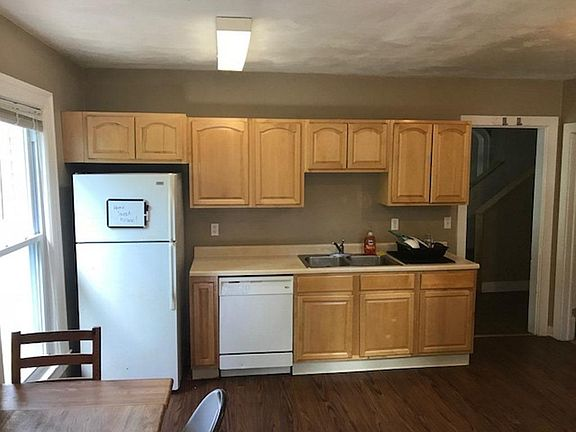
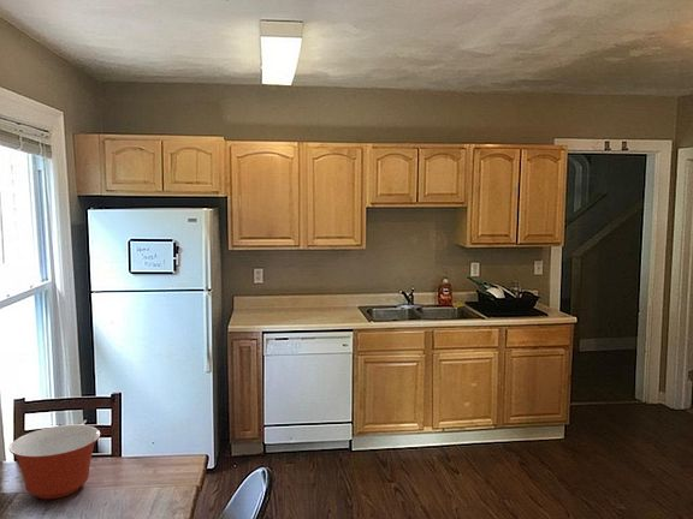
+ mixing bowl [8,424,101,500]
